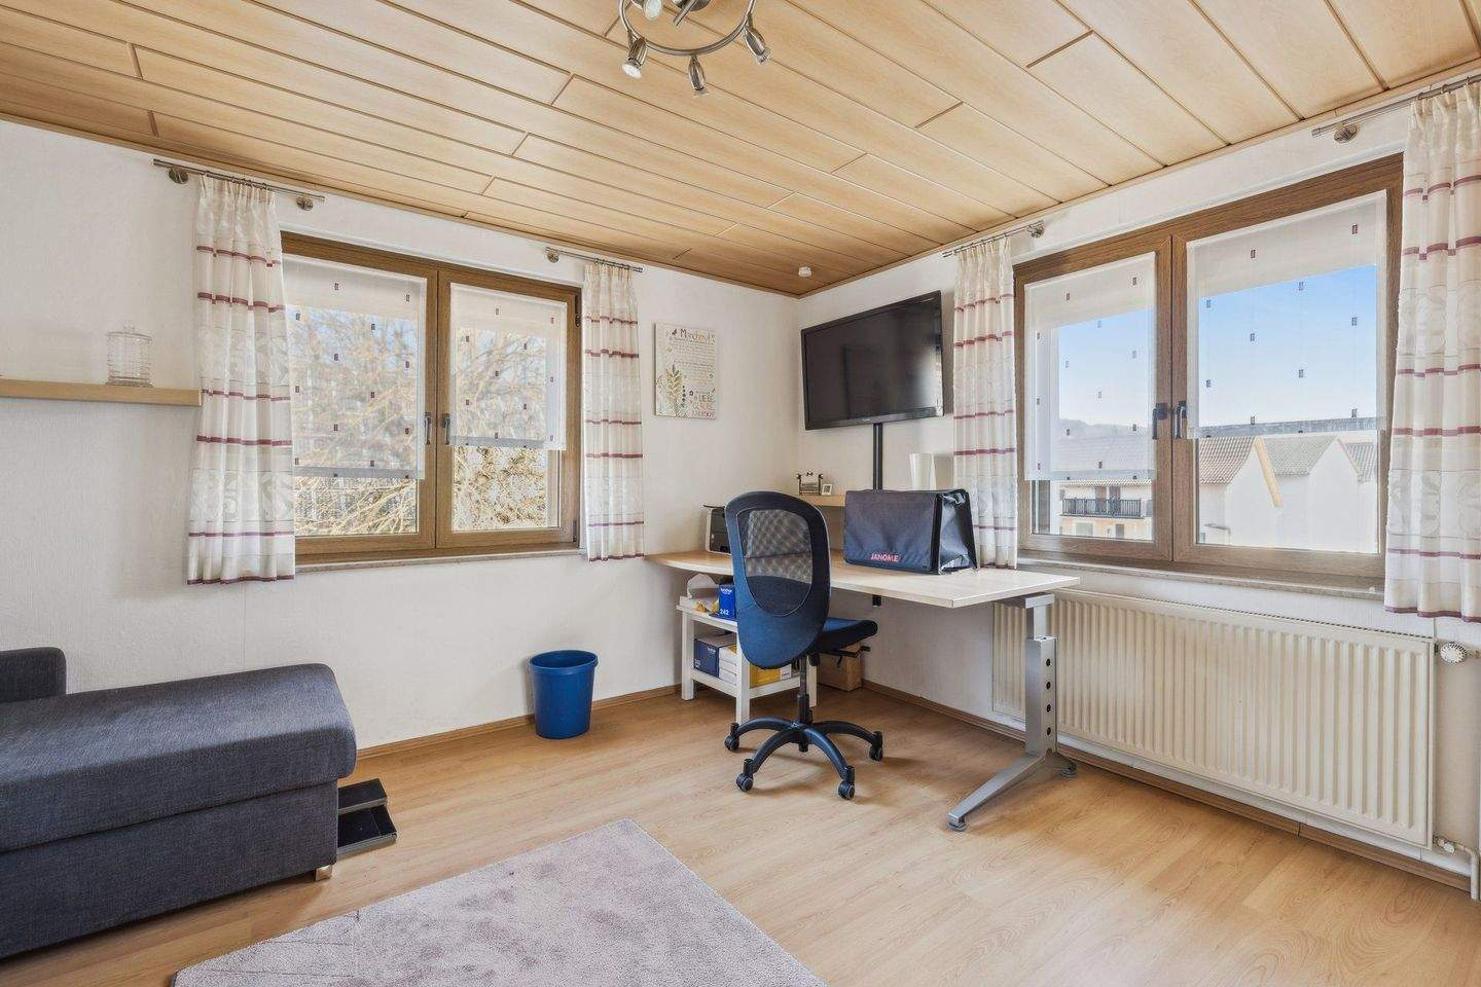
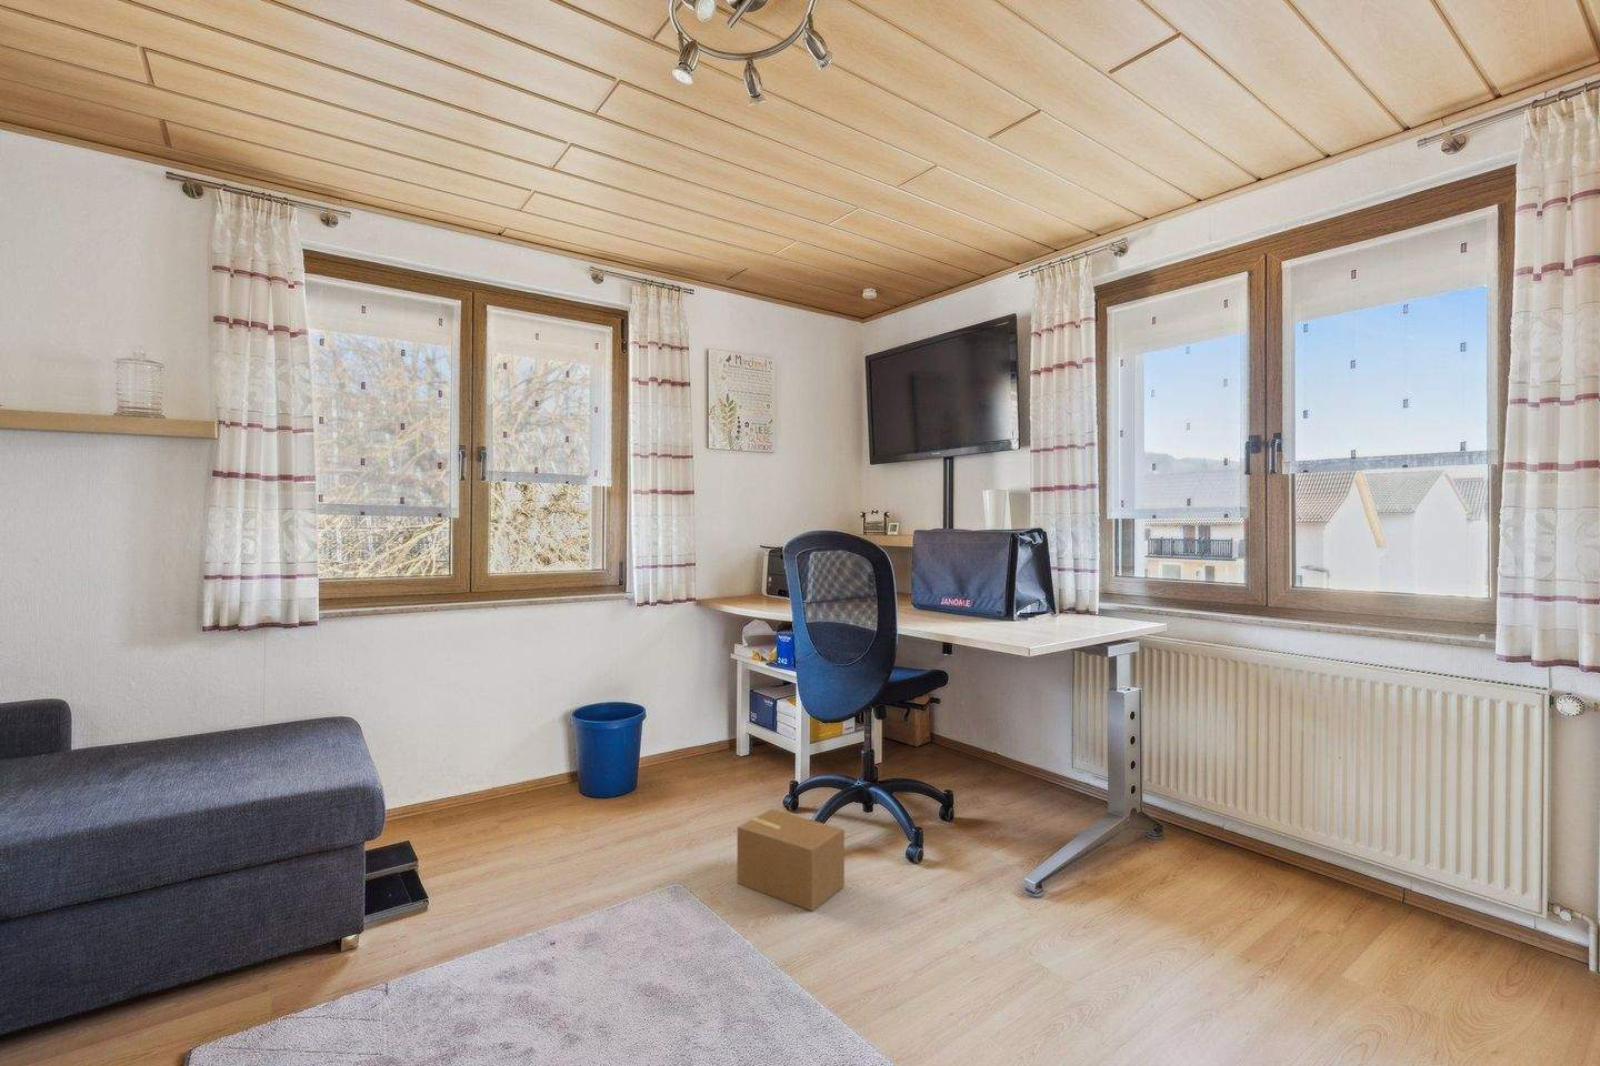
+ cardboard box [737,808,845,911]
